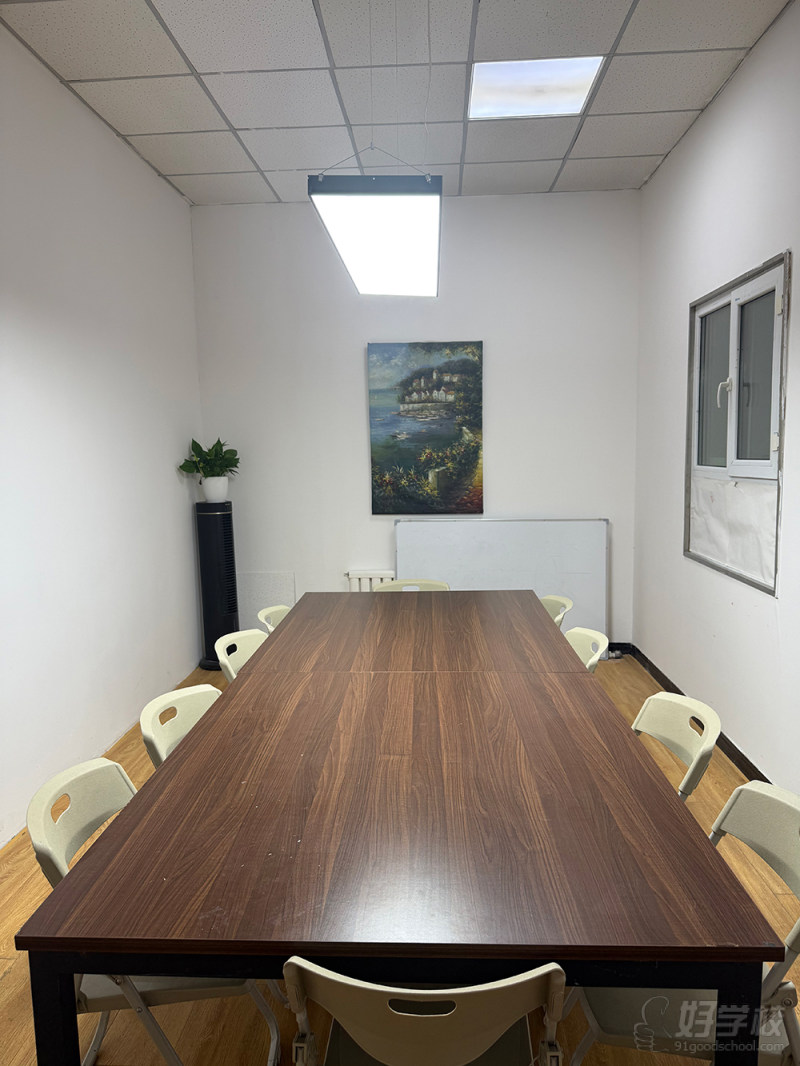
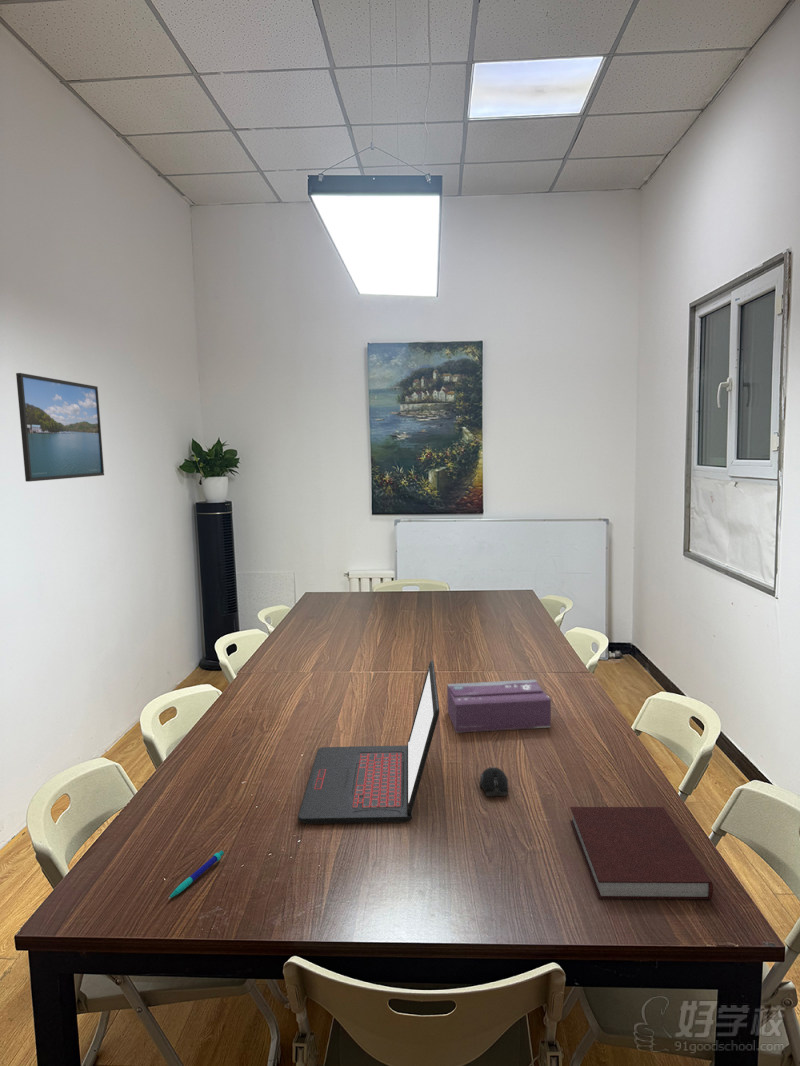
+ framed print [15,372,105,483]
+ notebook [569,806,714,900]
+ computer mouse [479,766,509,797]
+ tissue box [446,679,552,734]
+ laptop [297,660,440,825]
+ pen [168,850,225,900]
